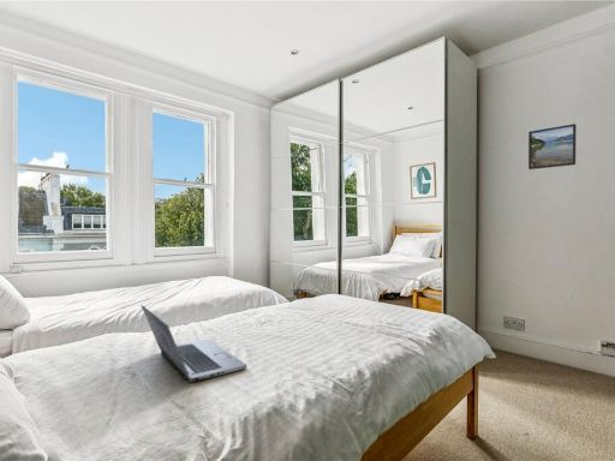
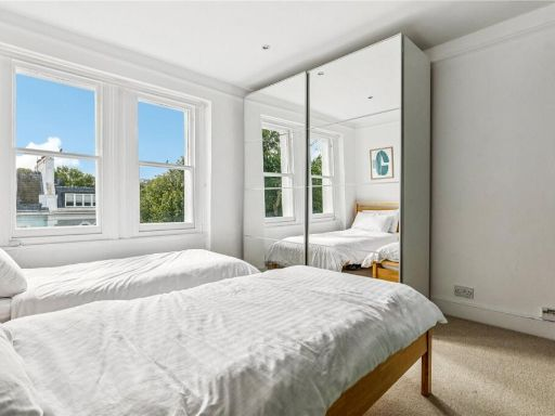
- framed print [527,122,578,170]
- laptop [139,304,247,383]
